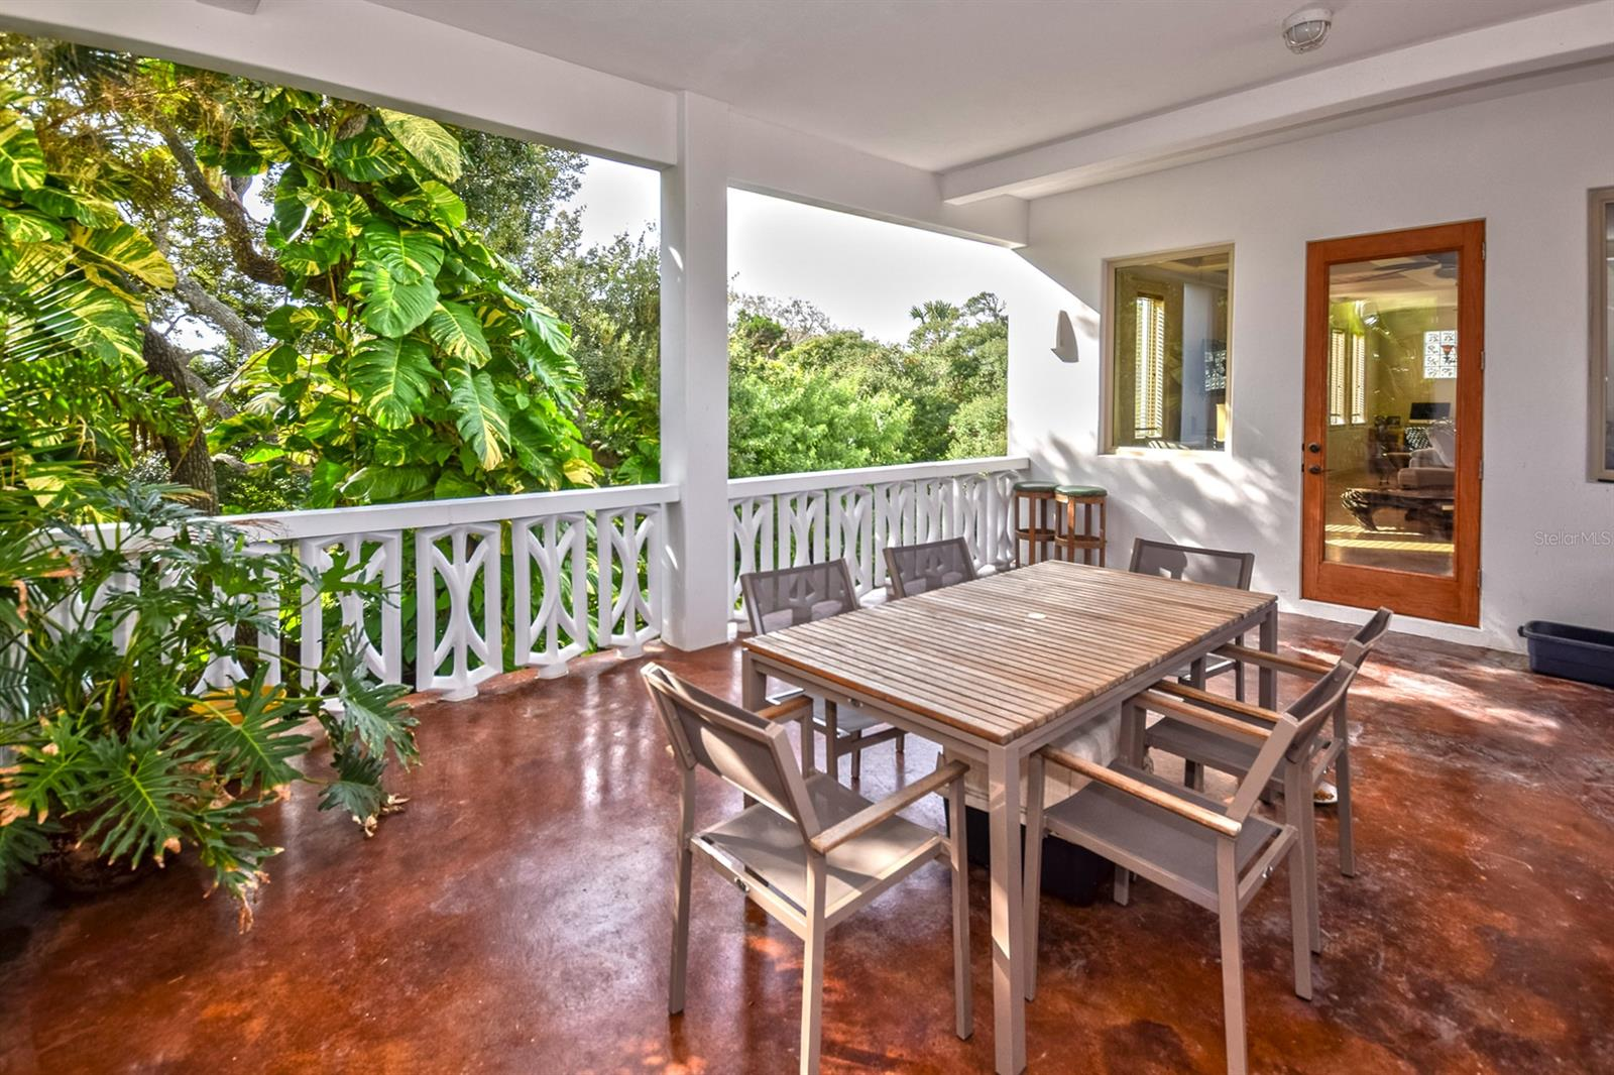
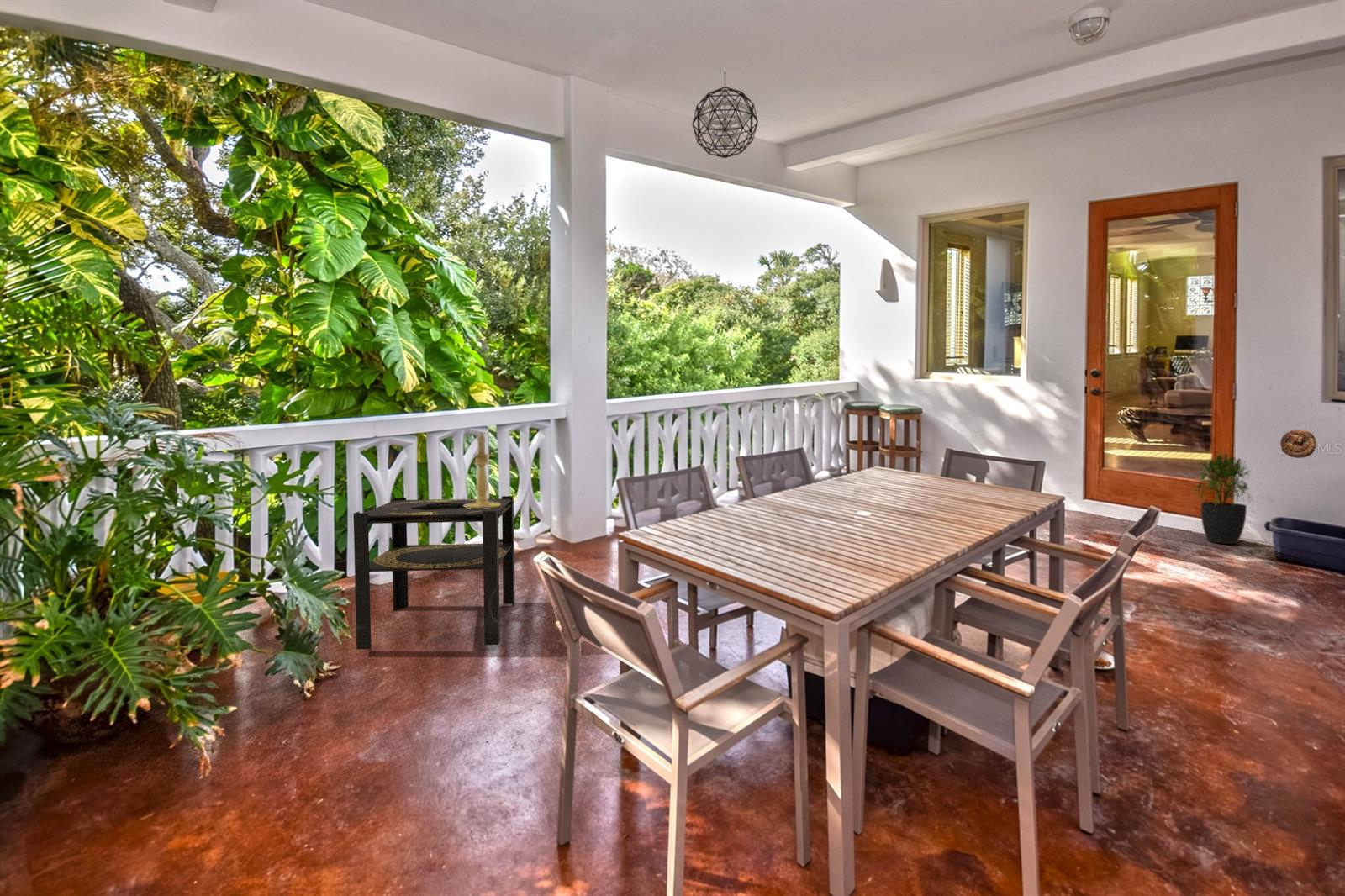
+ decorative relief [1279,429,1317,459]
+ potted plant [1189,452,1254,545]
+ pendant light [691,71,759,159]
+ side table [353,495,516,651]
+ candle holder [463,433,500,509]
